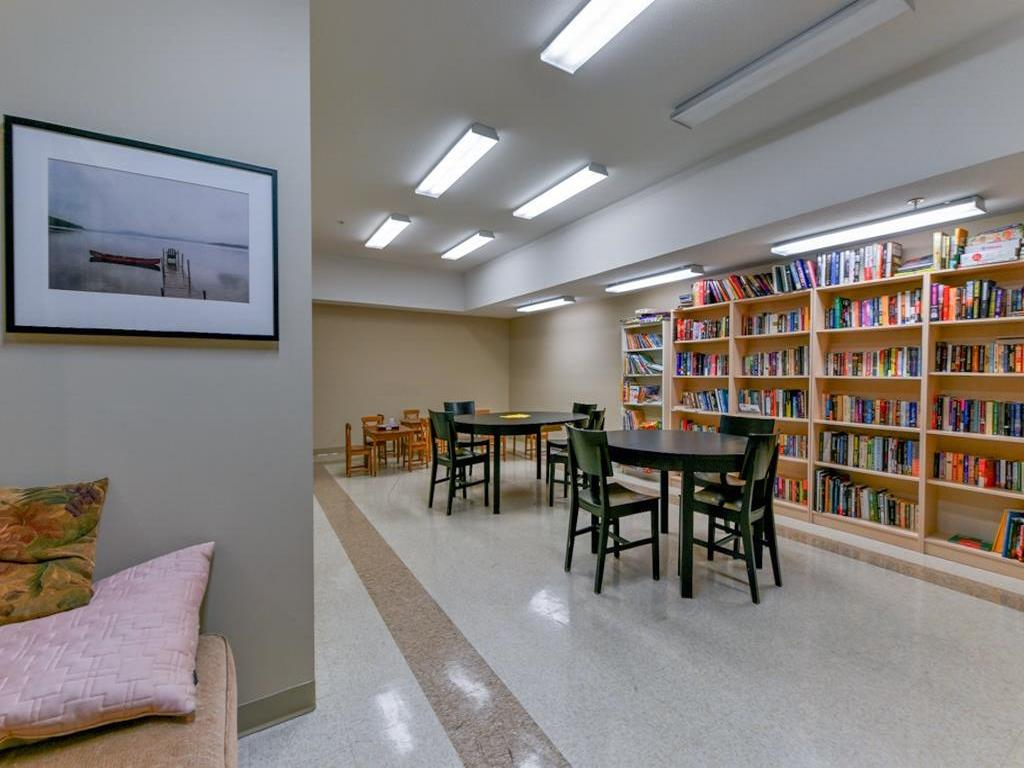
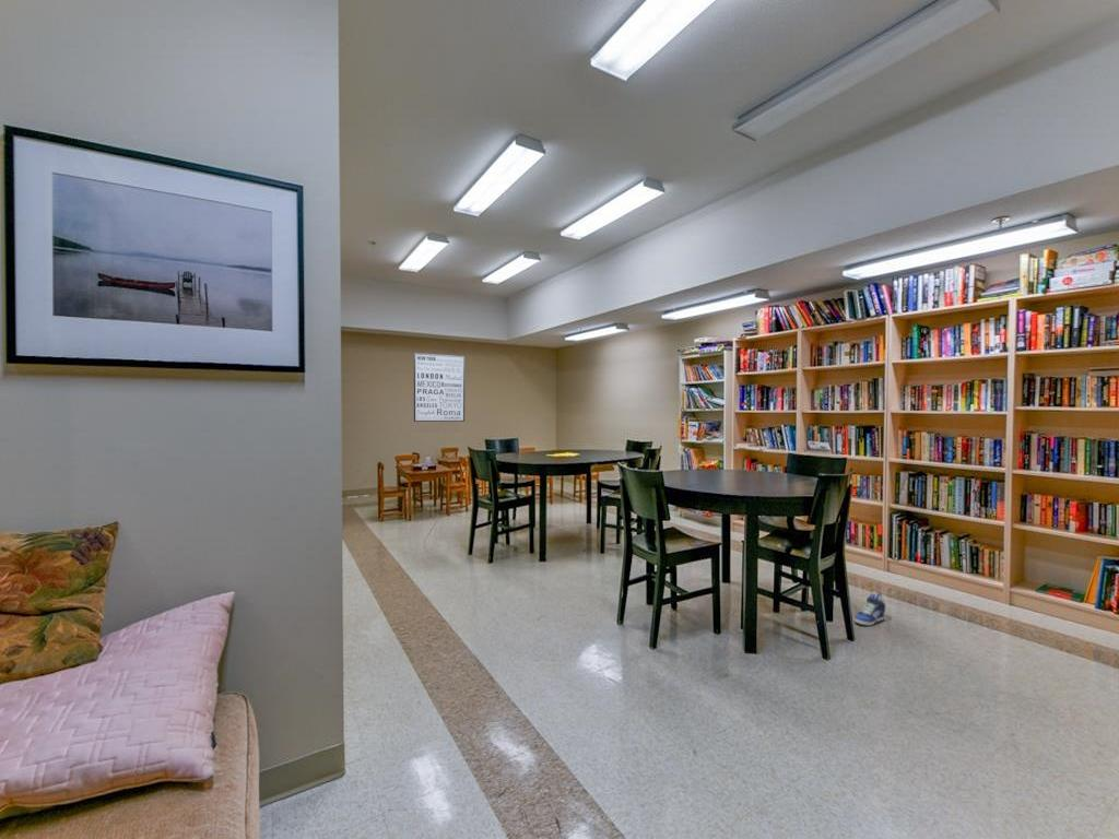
+ sneaker [853,591,886,626]
+ wall art [413,352,466,423]
